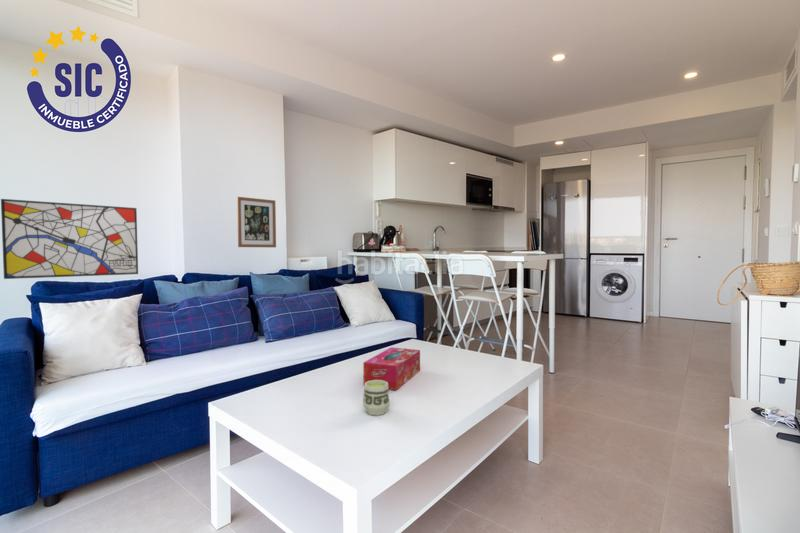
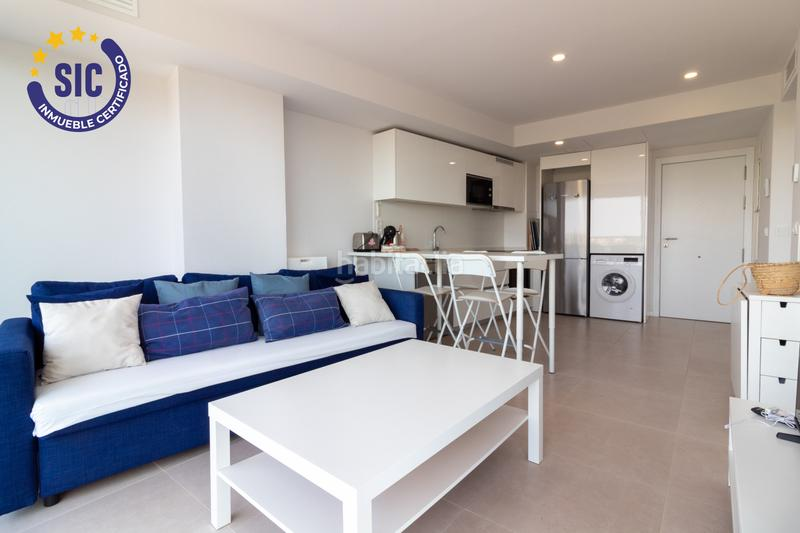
- tissue box [362,346,421,391]
- wall art [236,196,277,248]
- wall art [0,198,139,280]
- cup [362,380,391,416]
